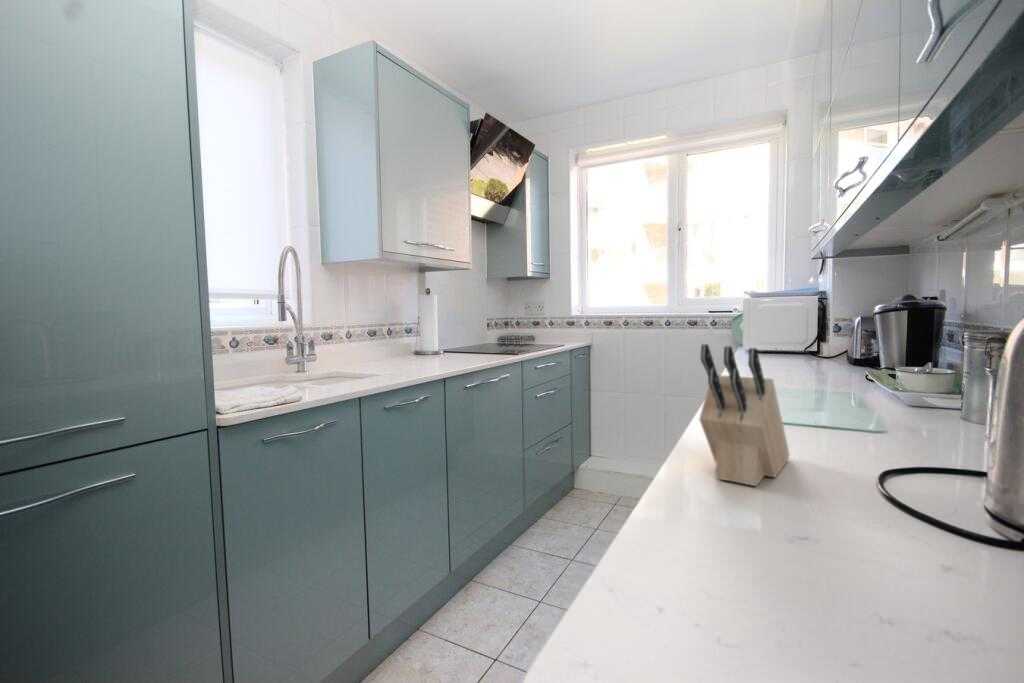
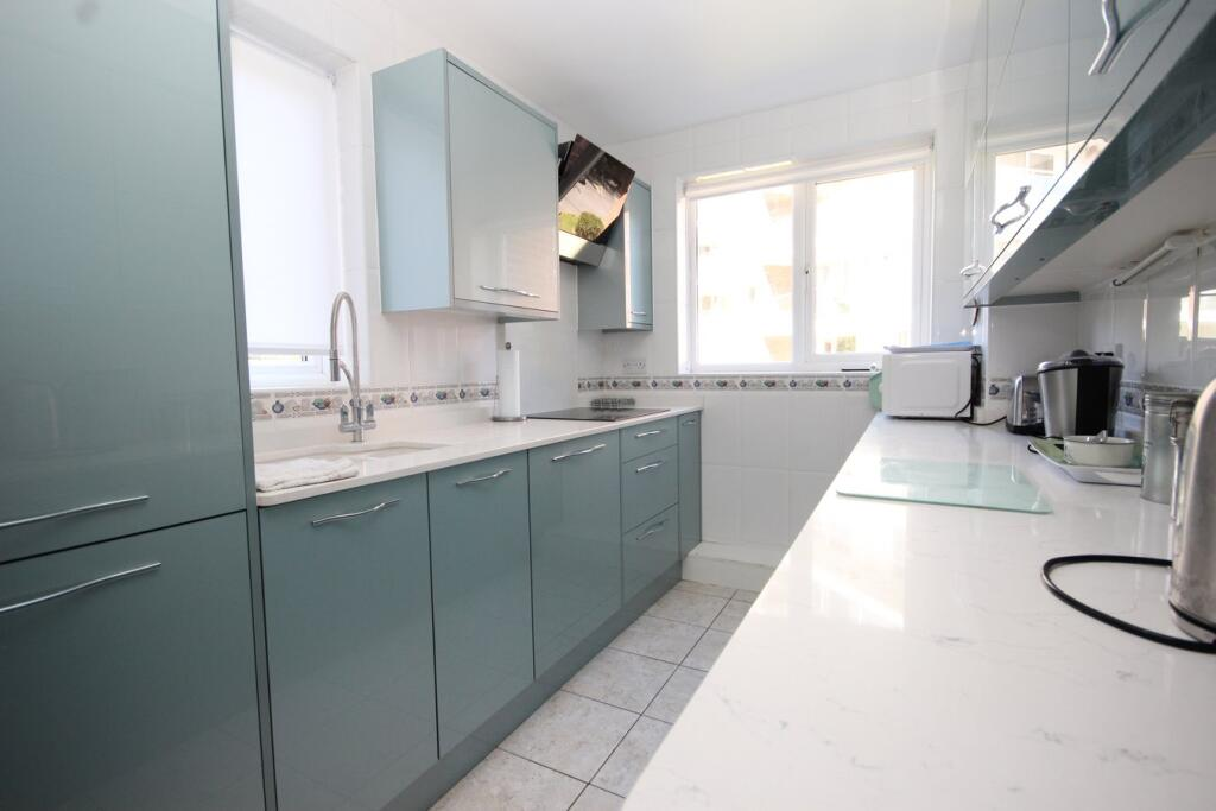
- knife block [698,343,790,487]
